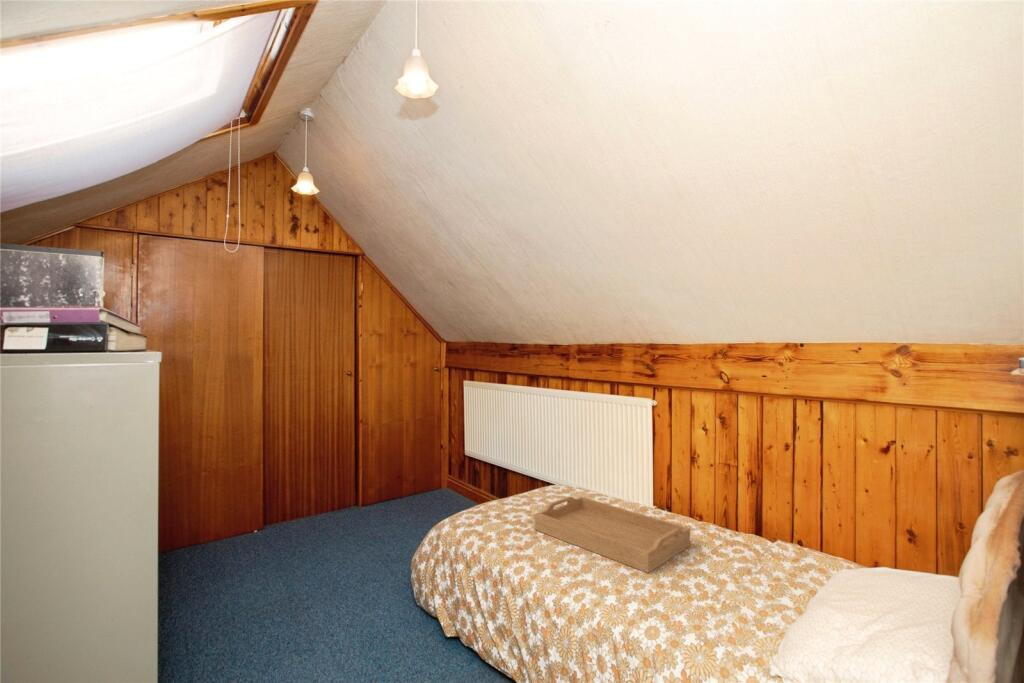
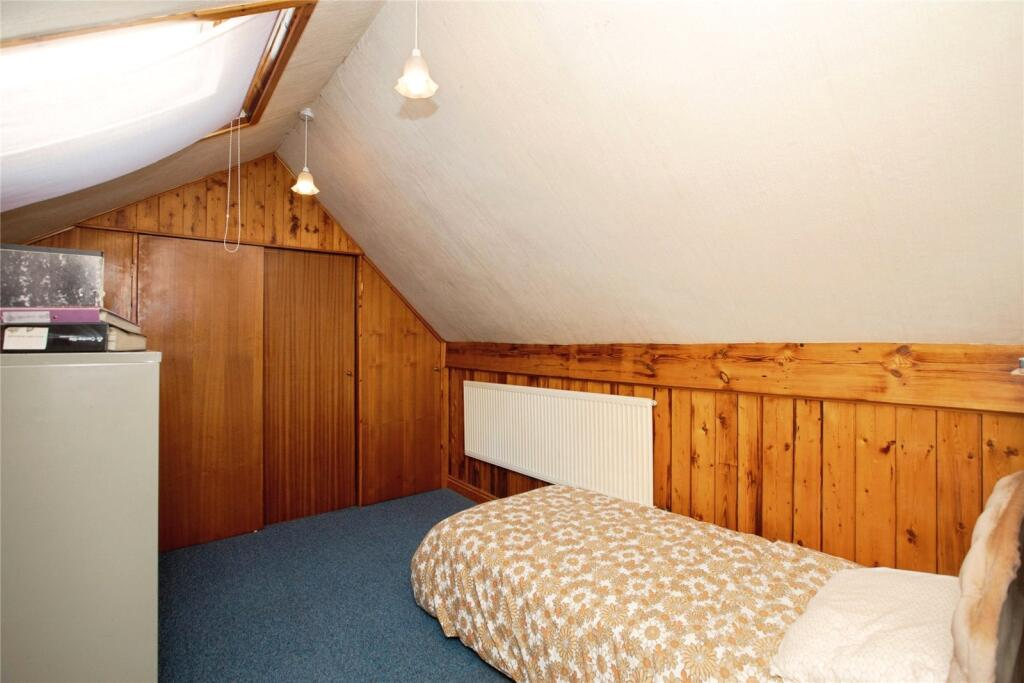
- serving tray [534,495,691,574]
